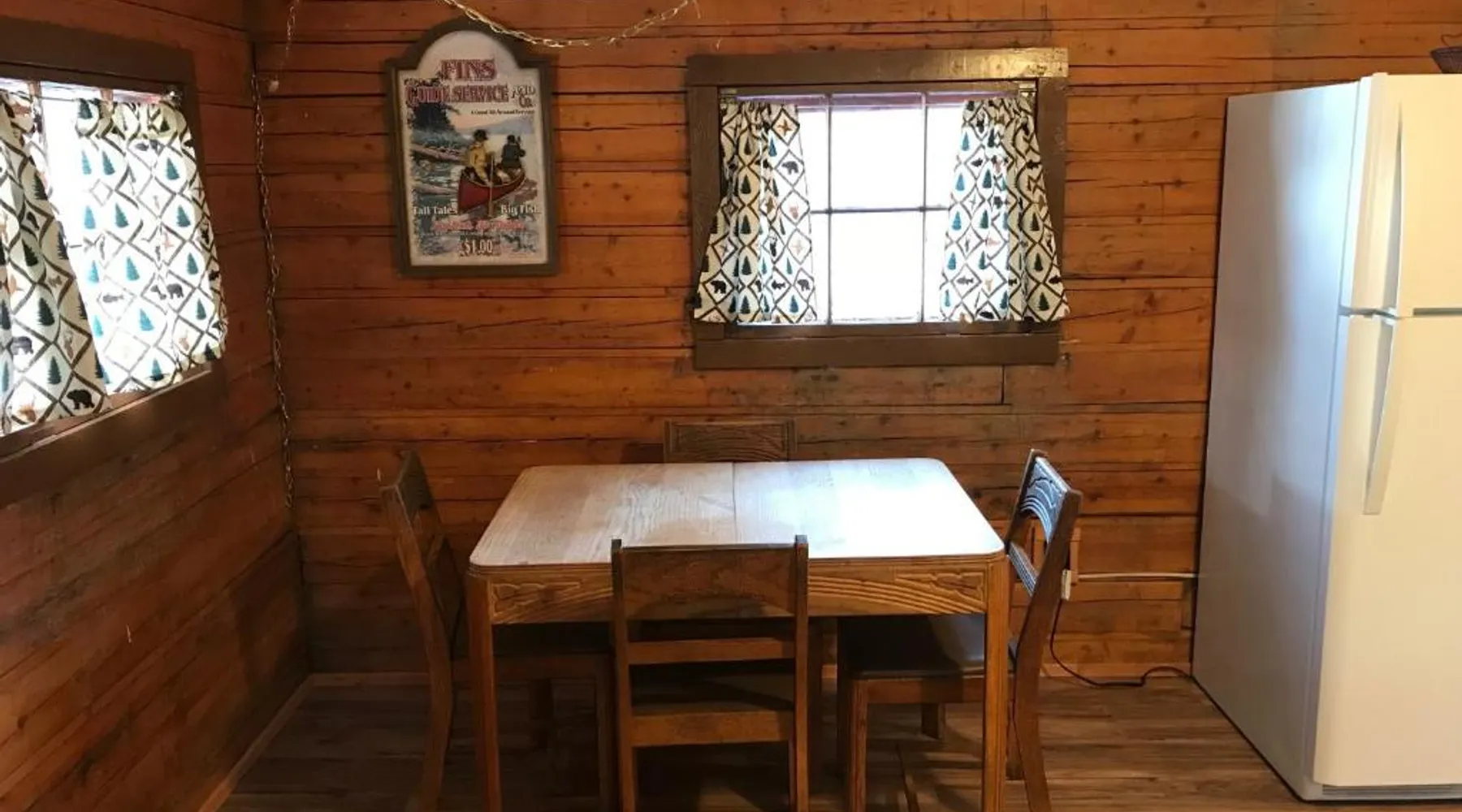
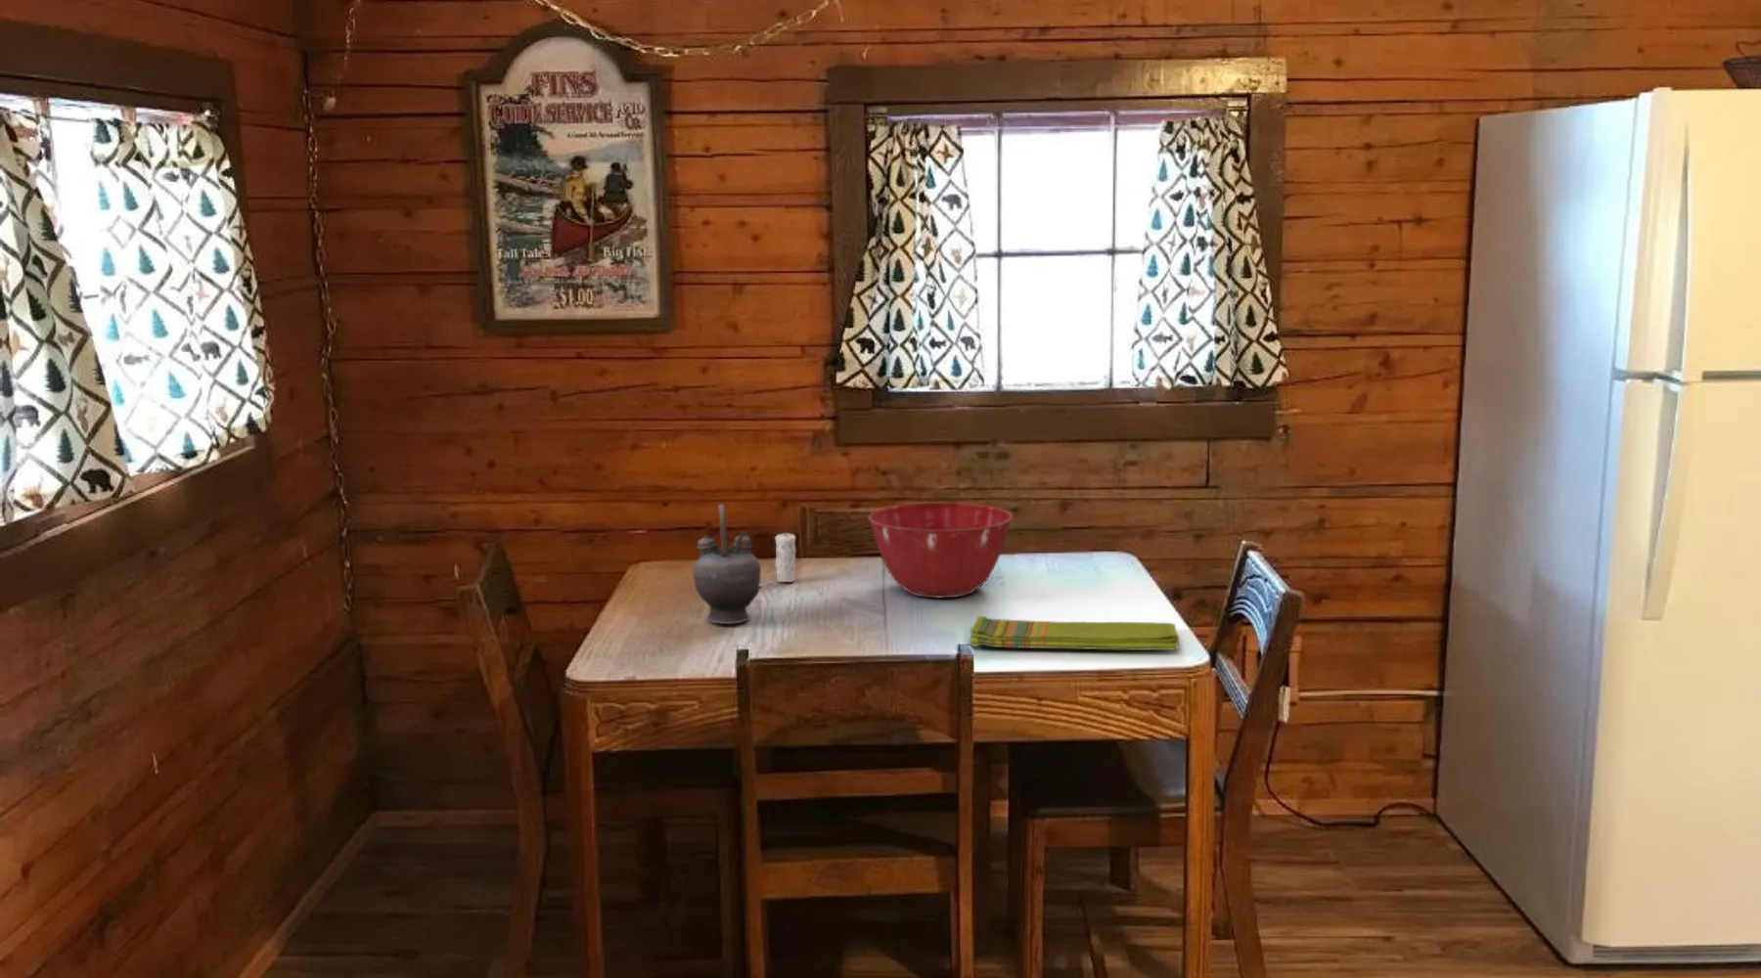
+ candle [773,528,796,583]
+ teapot [691,502,764,625]
+ mixing bowl [867,502,1013,599]
+ dish towel [970,614,1180,652]
